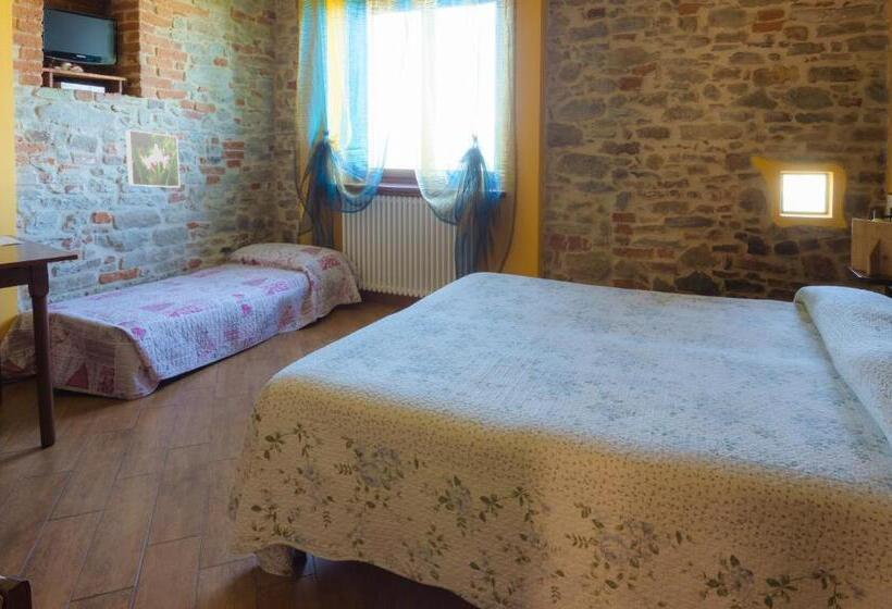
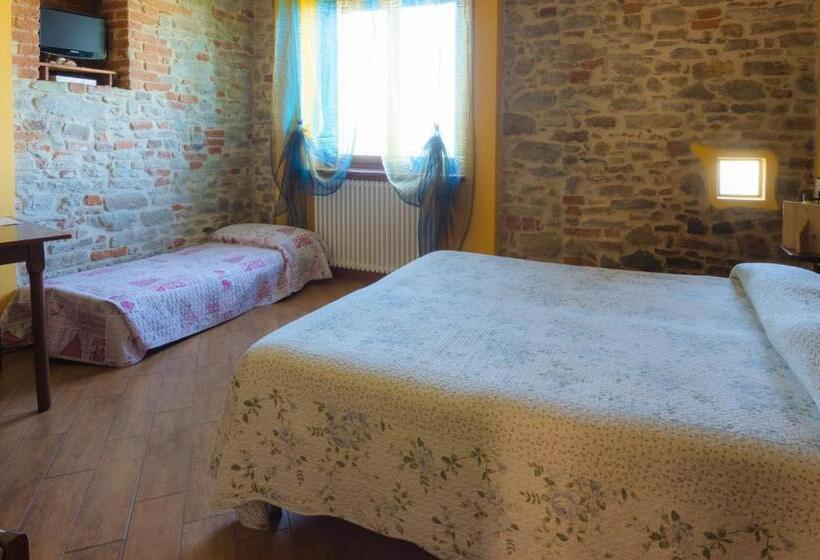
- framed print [124,128,182,189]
